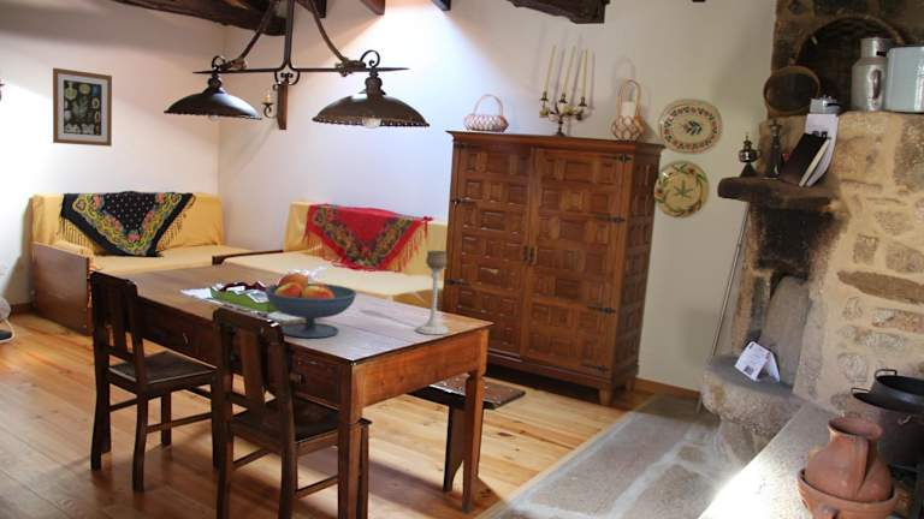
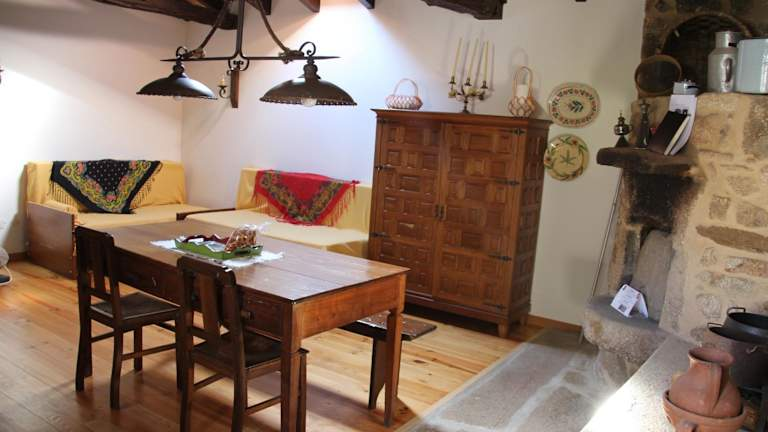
- candle holder [415,249,450,335]
- wall art [52,67,113,148]
- fruit bowl [263,270,357,339]
